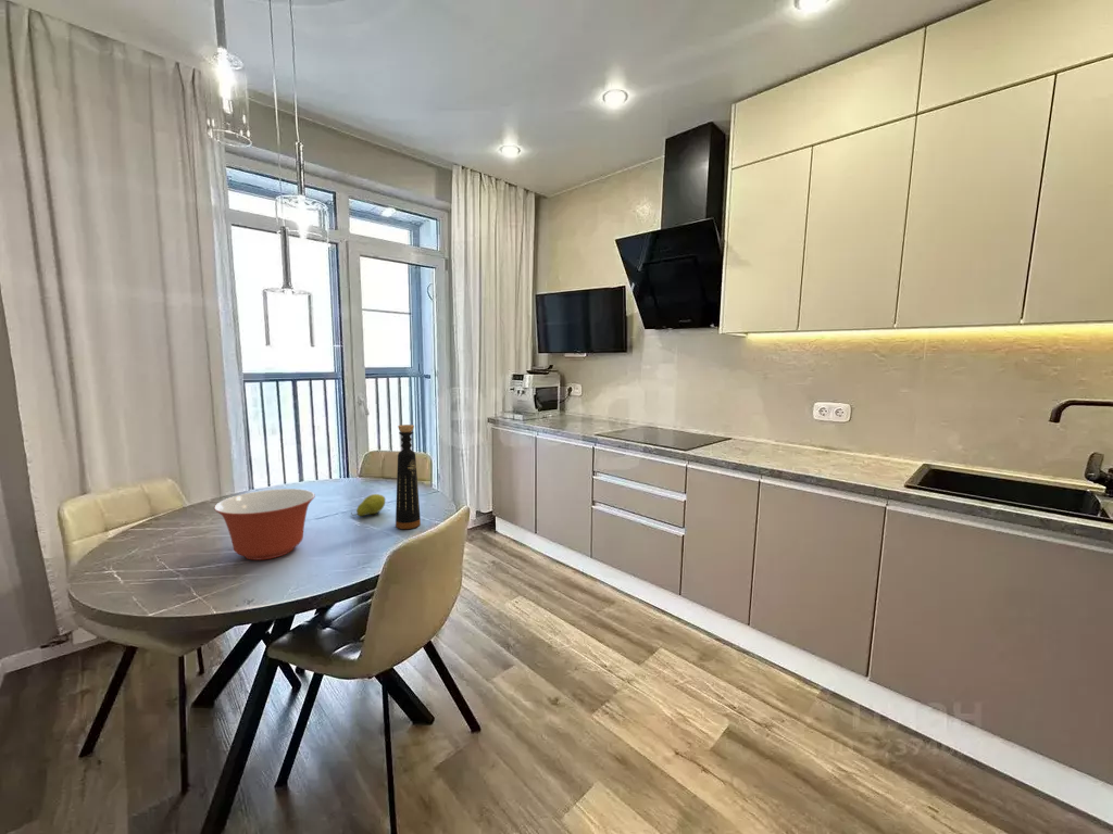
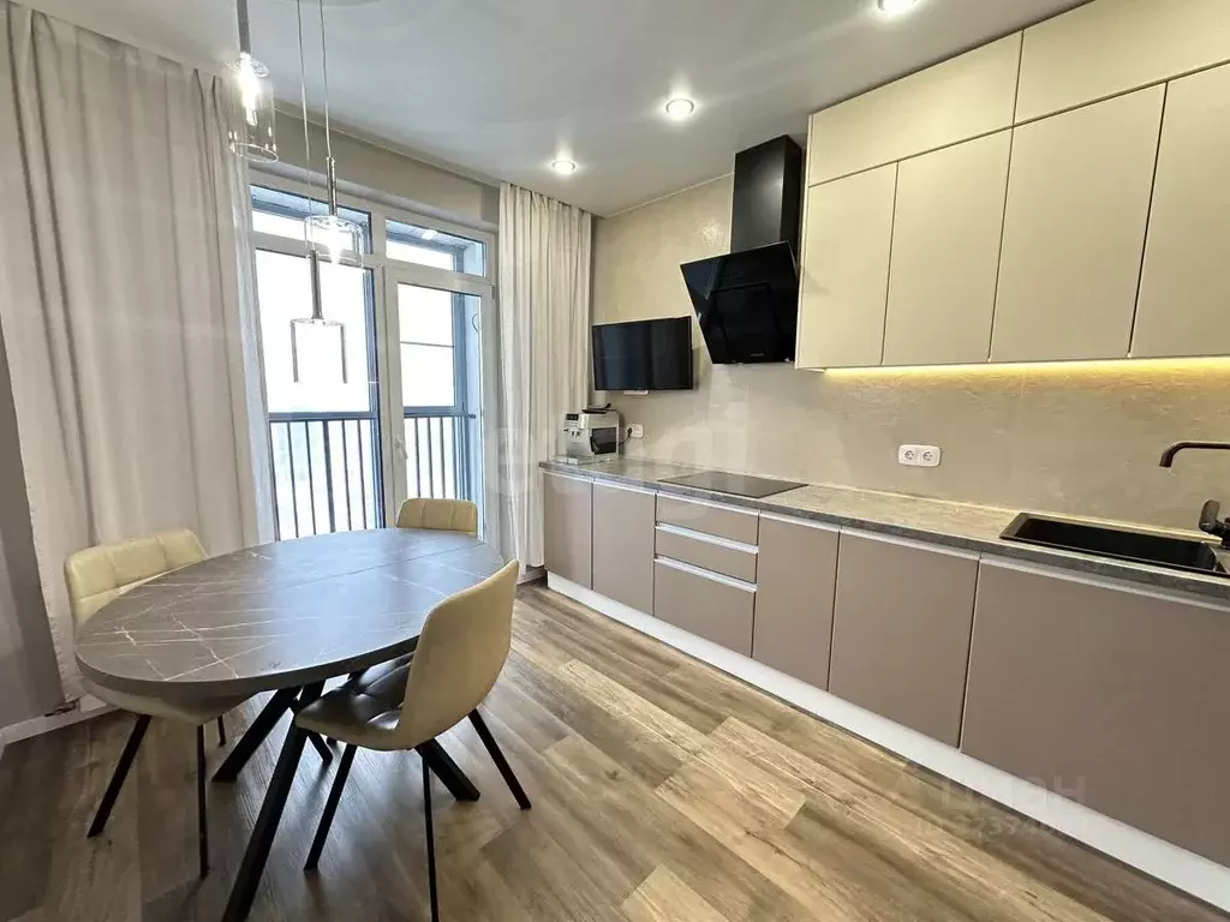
- mixing bowl [213,488,316,561]
- bottle [395,424,422,530]
- fruit [350,493,386,517]
